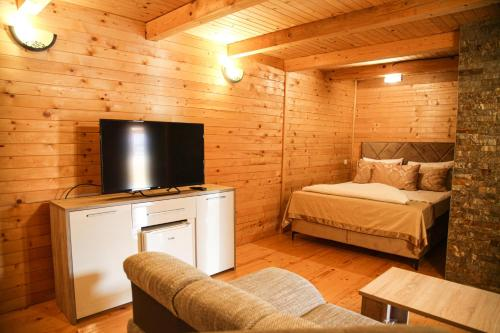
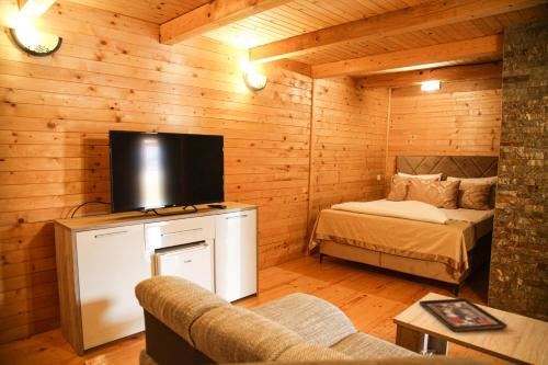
+ decorative tray [418,297,509,333]
